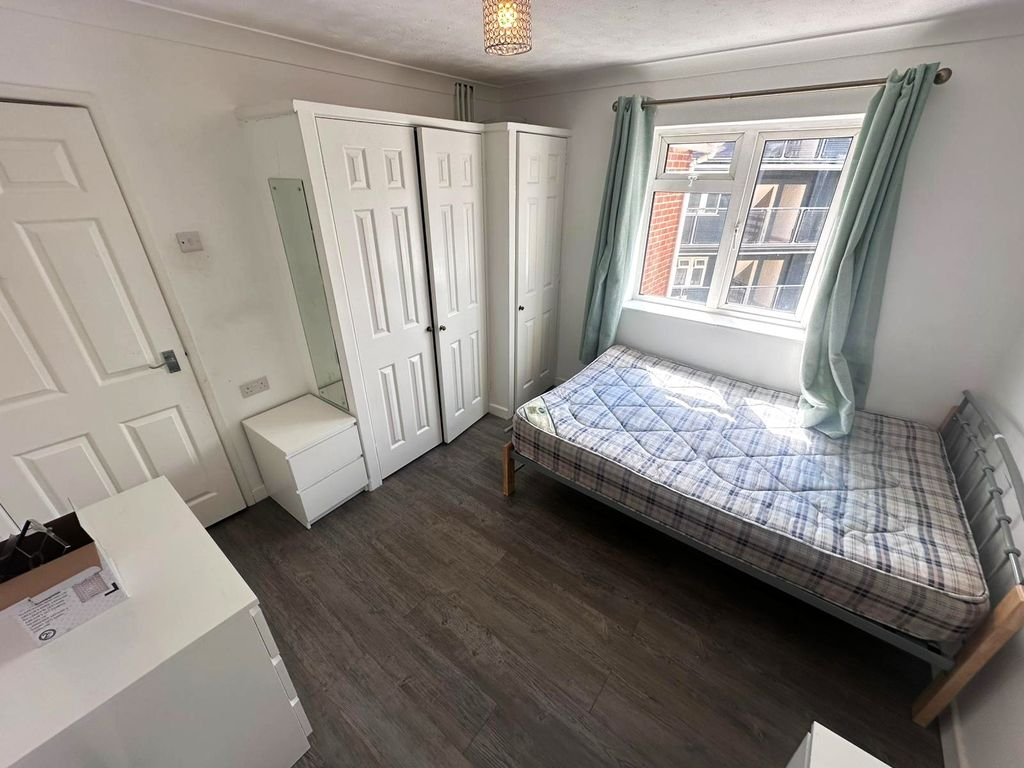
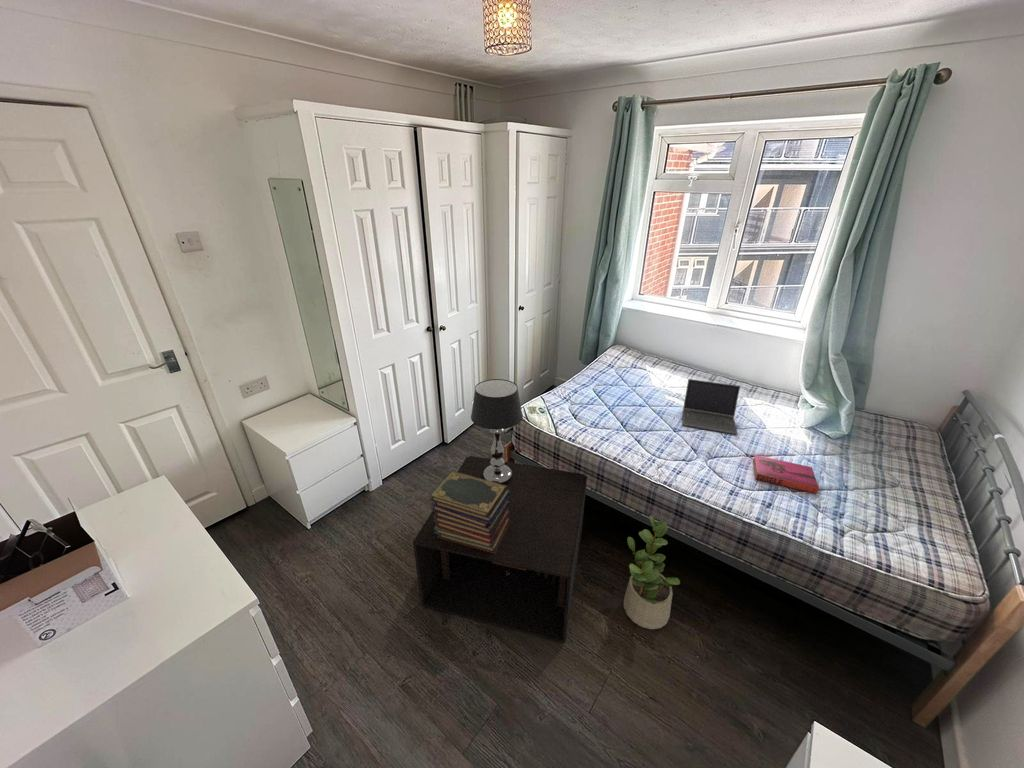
+ hardback book [752,454,820,494]
+ table lamp [470,378,524,485]
+ nightstand [412,455,588,644]
+ laptop computer [682,378,741,435]
+ book stack [429,470,510,554]
+ potted plant [623,515,681,630]
